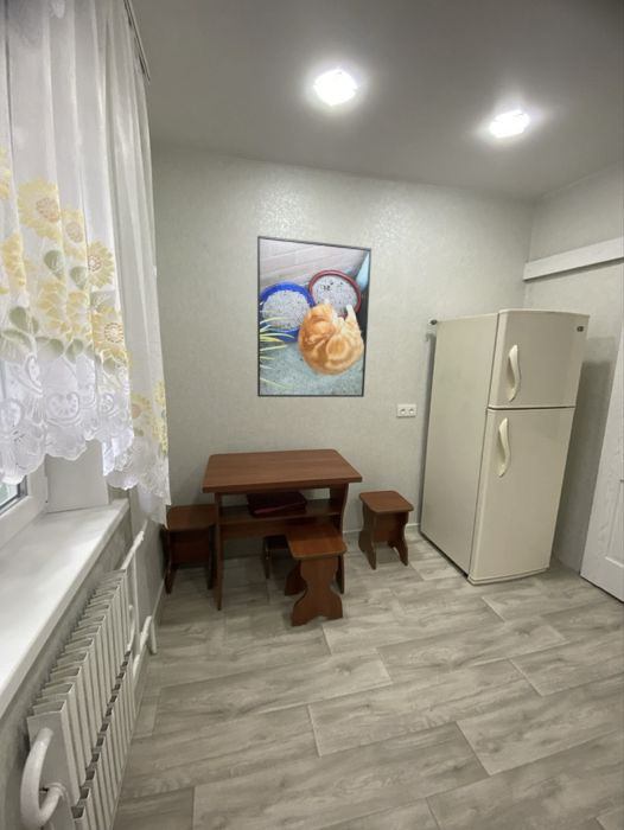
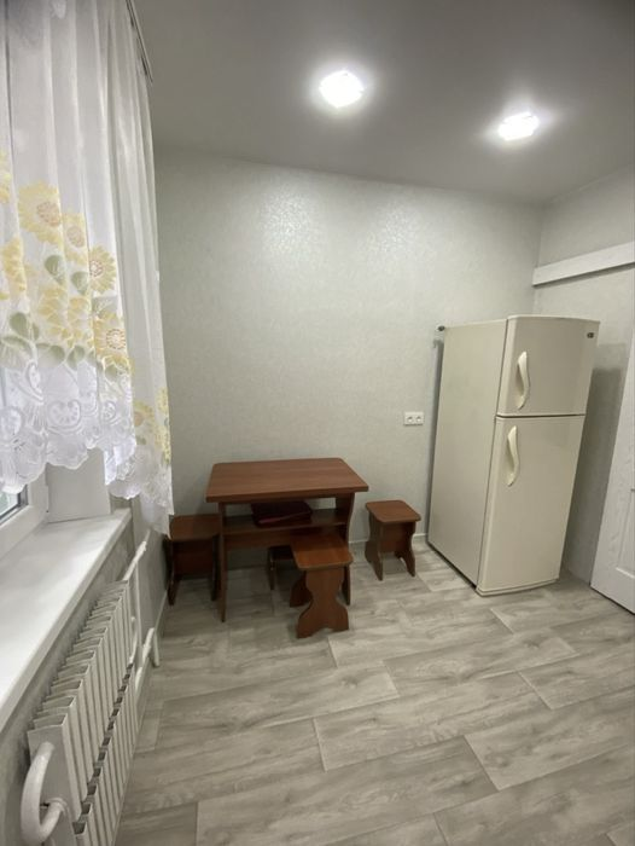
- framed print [256,235,373,398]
